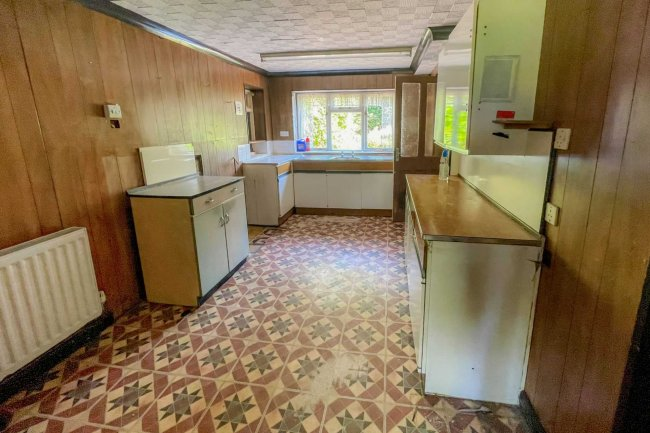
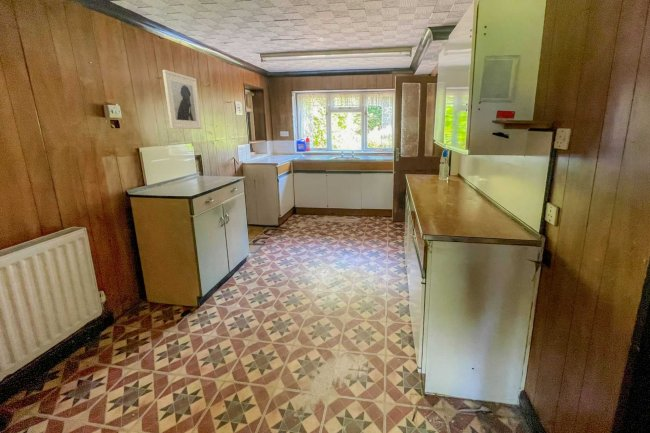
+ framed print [162,69,203,130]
